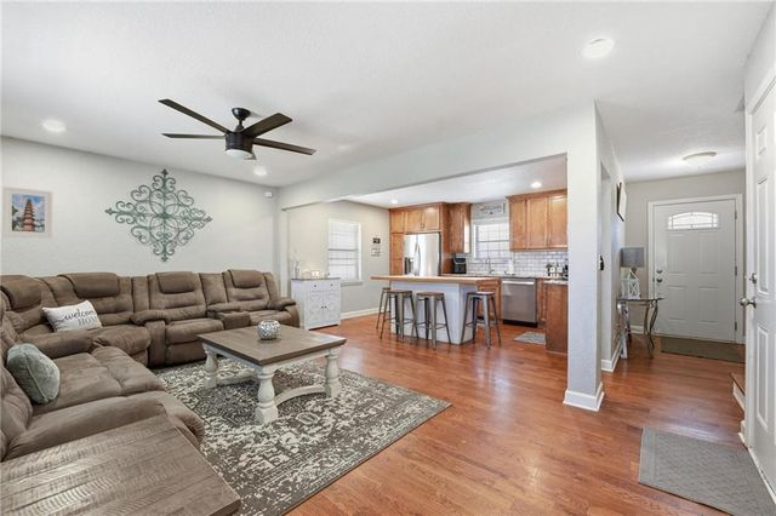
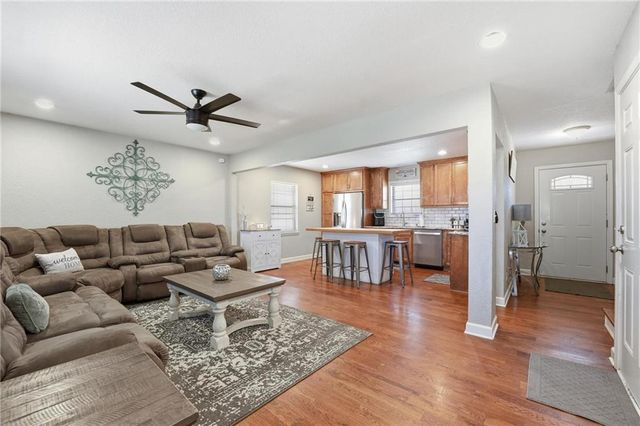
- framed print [1,185,53,240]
